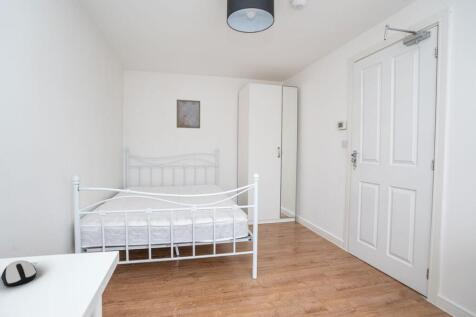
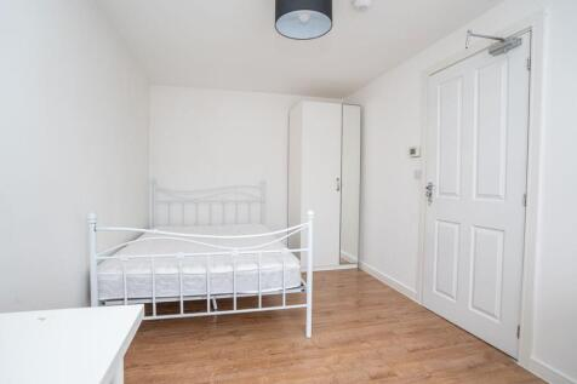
- wall art [176,99,201,129]
- computer mouse [0,259,37,287]
